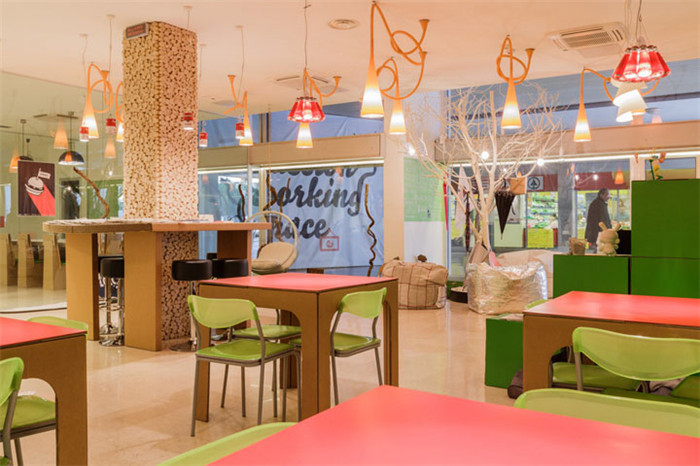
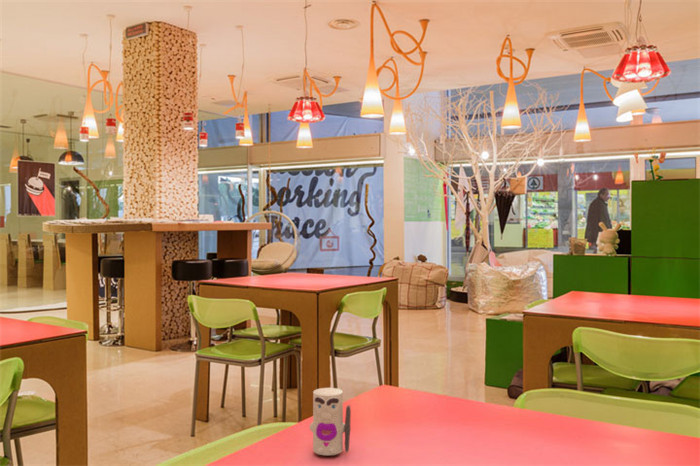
+ toy [308,387,352,456]
